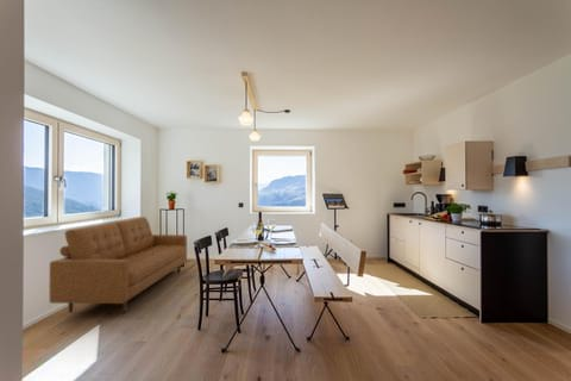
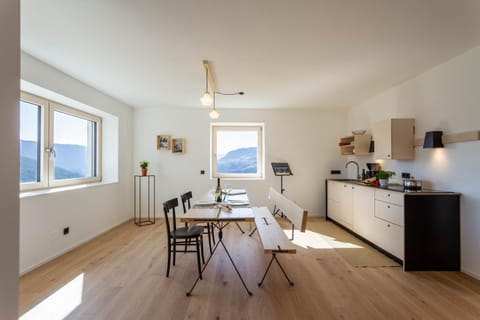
- sofa [49,216,188,314]
